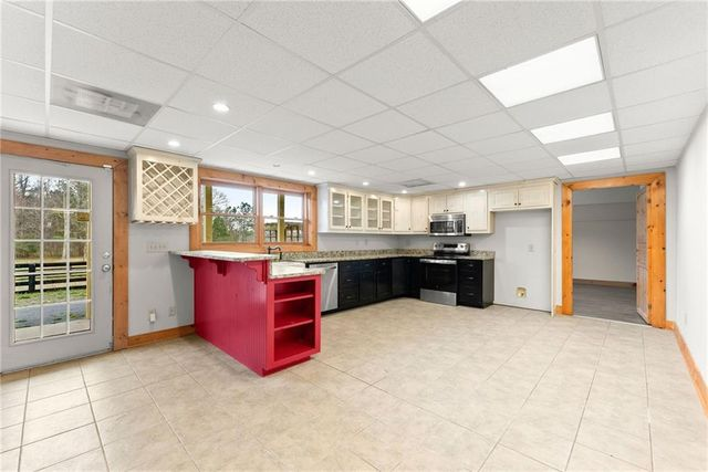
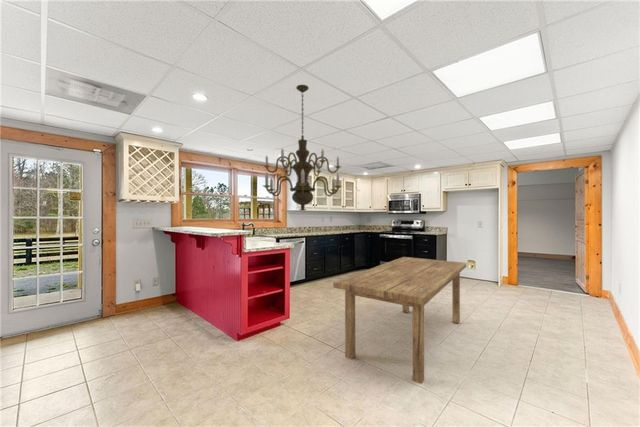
+ chandelier [262,84,343,212]
+ dining table [332,256,467,385]
